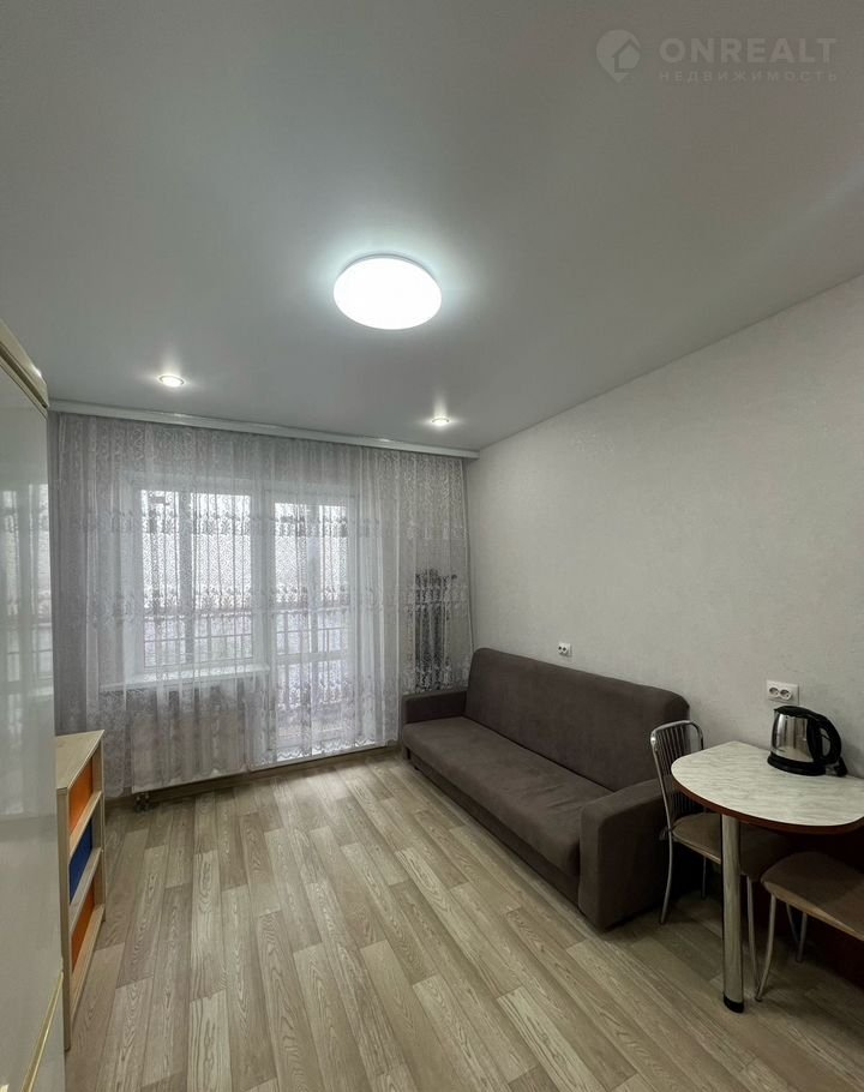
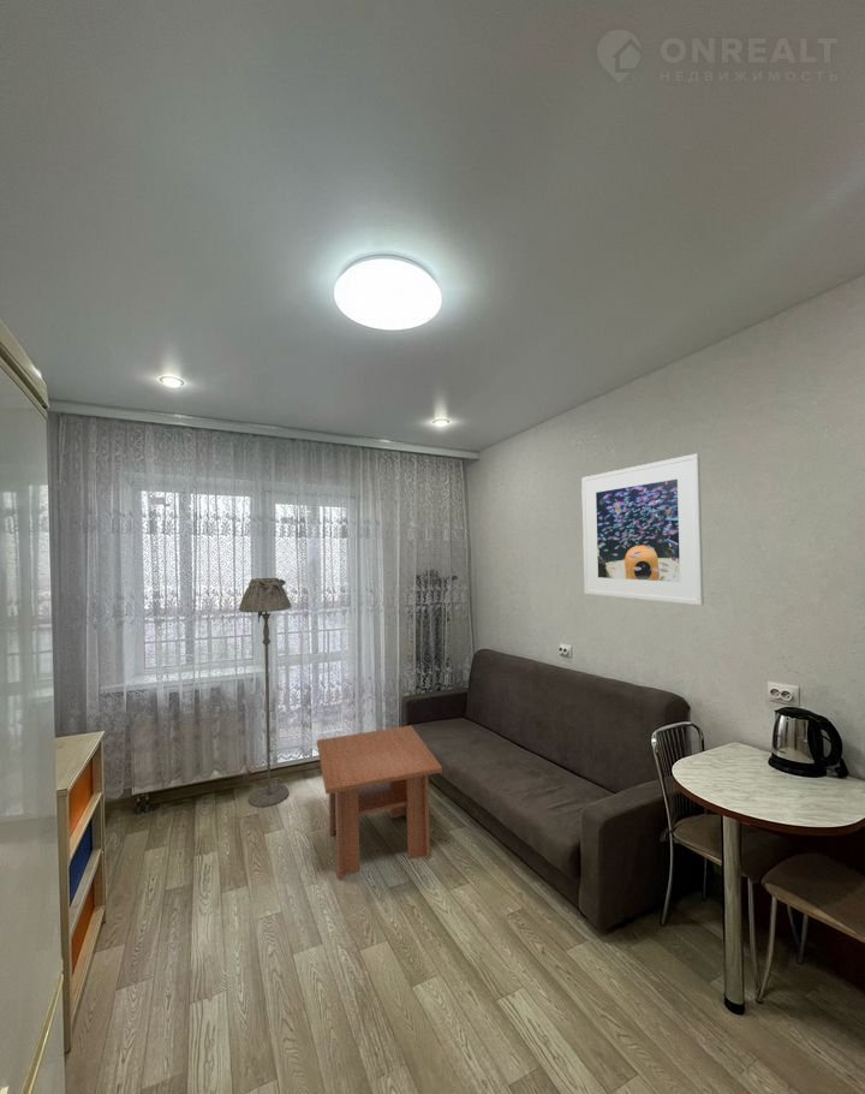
+ floor lamp [238,577,292,808]
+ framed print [580,452,705,606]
+ coffee table [316,725,443,881]
